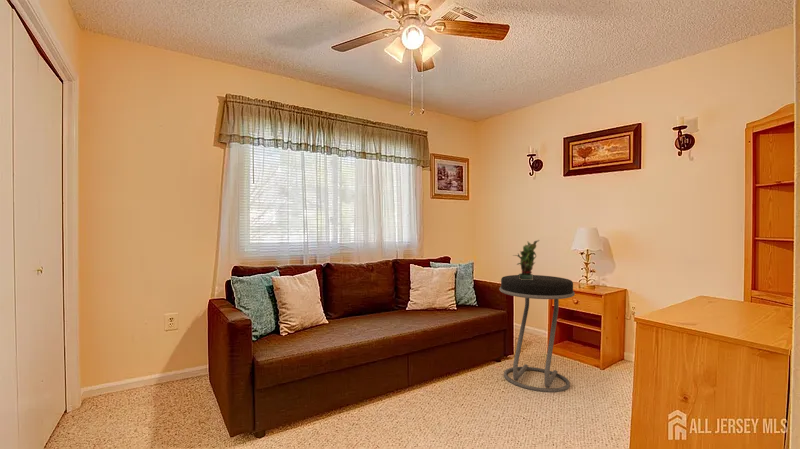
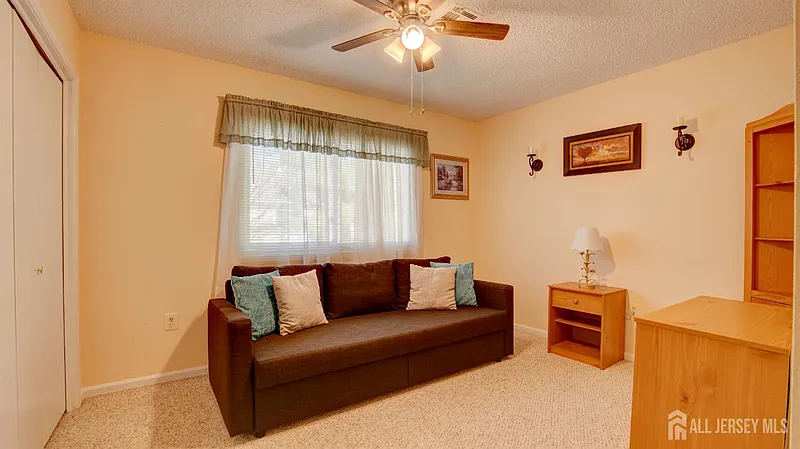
- potted plant [512,239,540,280]
- stool [499,274,576,393]
